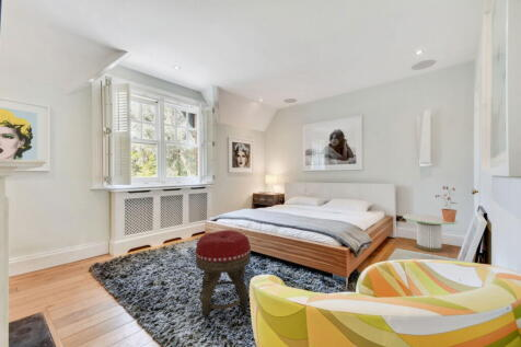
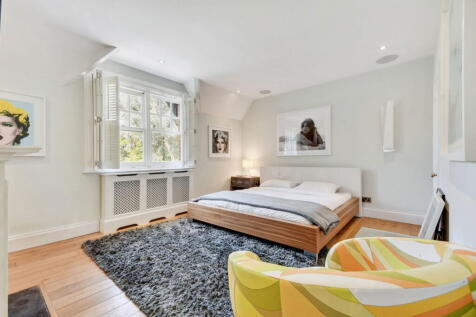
- side table [402,213,459,253]
- potted plant [435,185,458,222]
- footstool [194,229,252,319]
